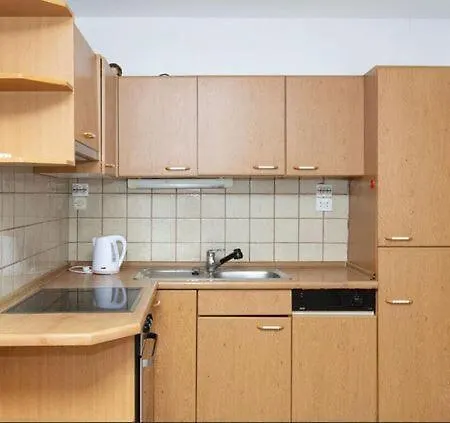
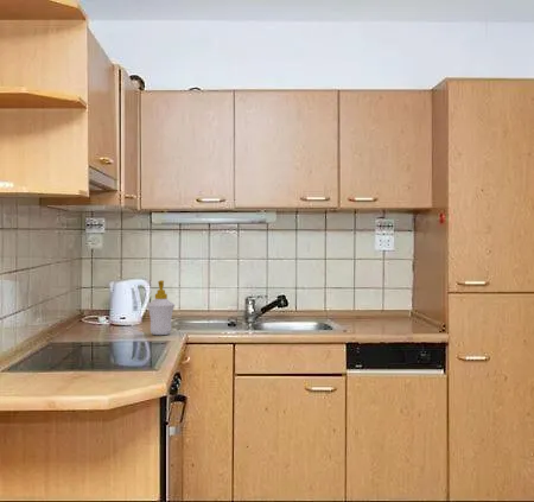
+ soap bottle [146,279,176,336]
